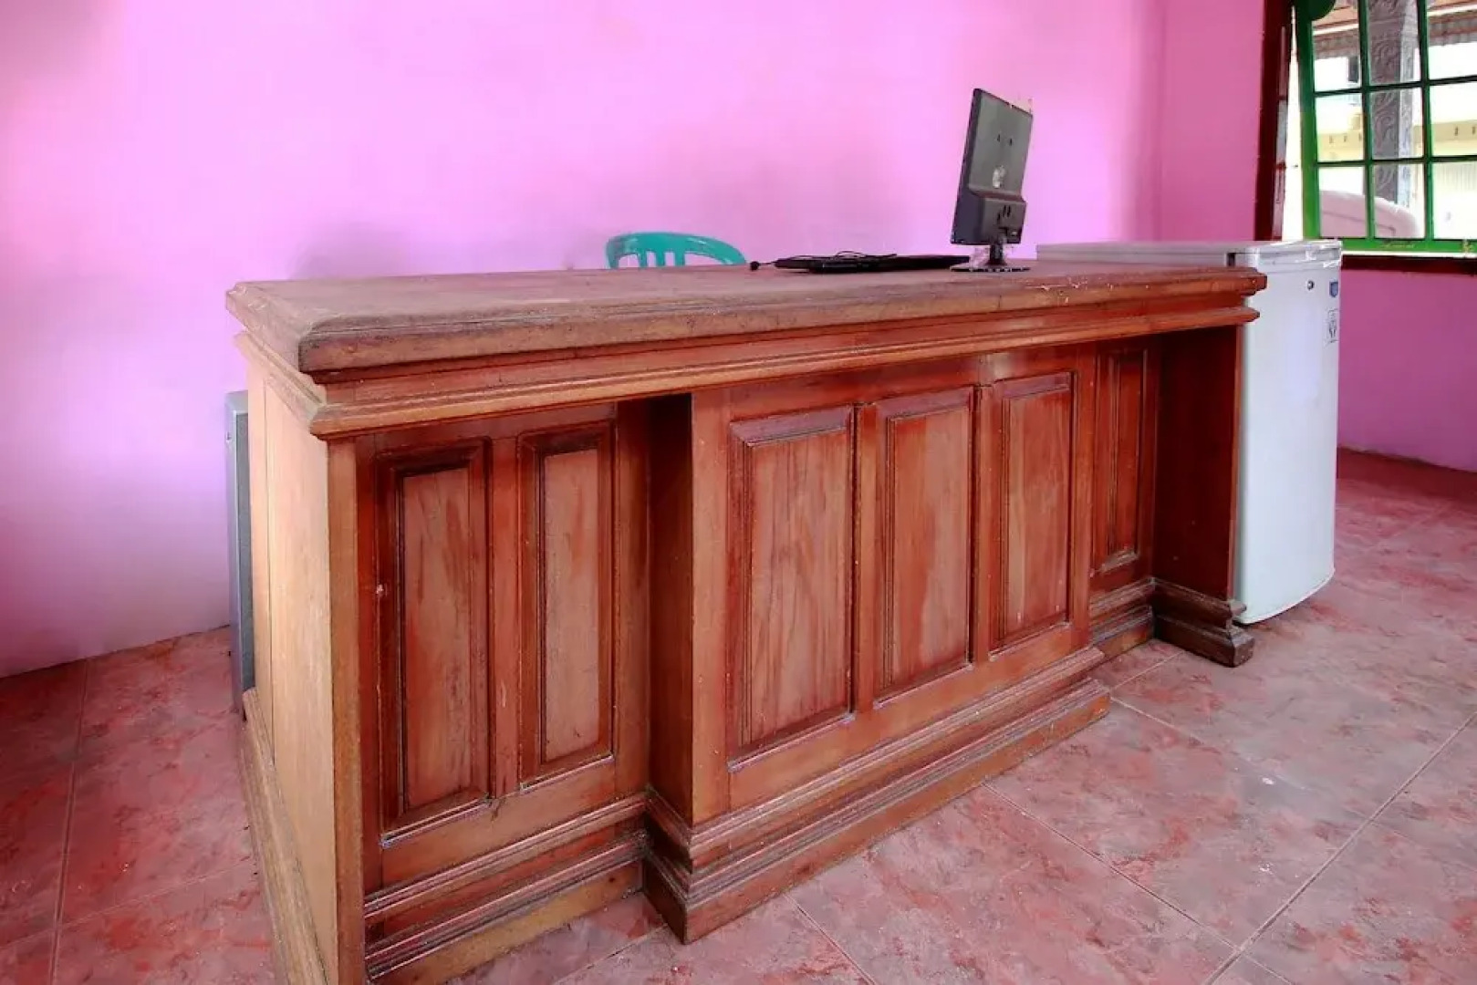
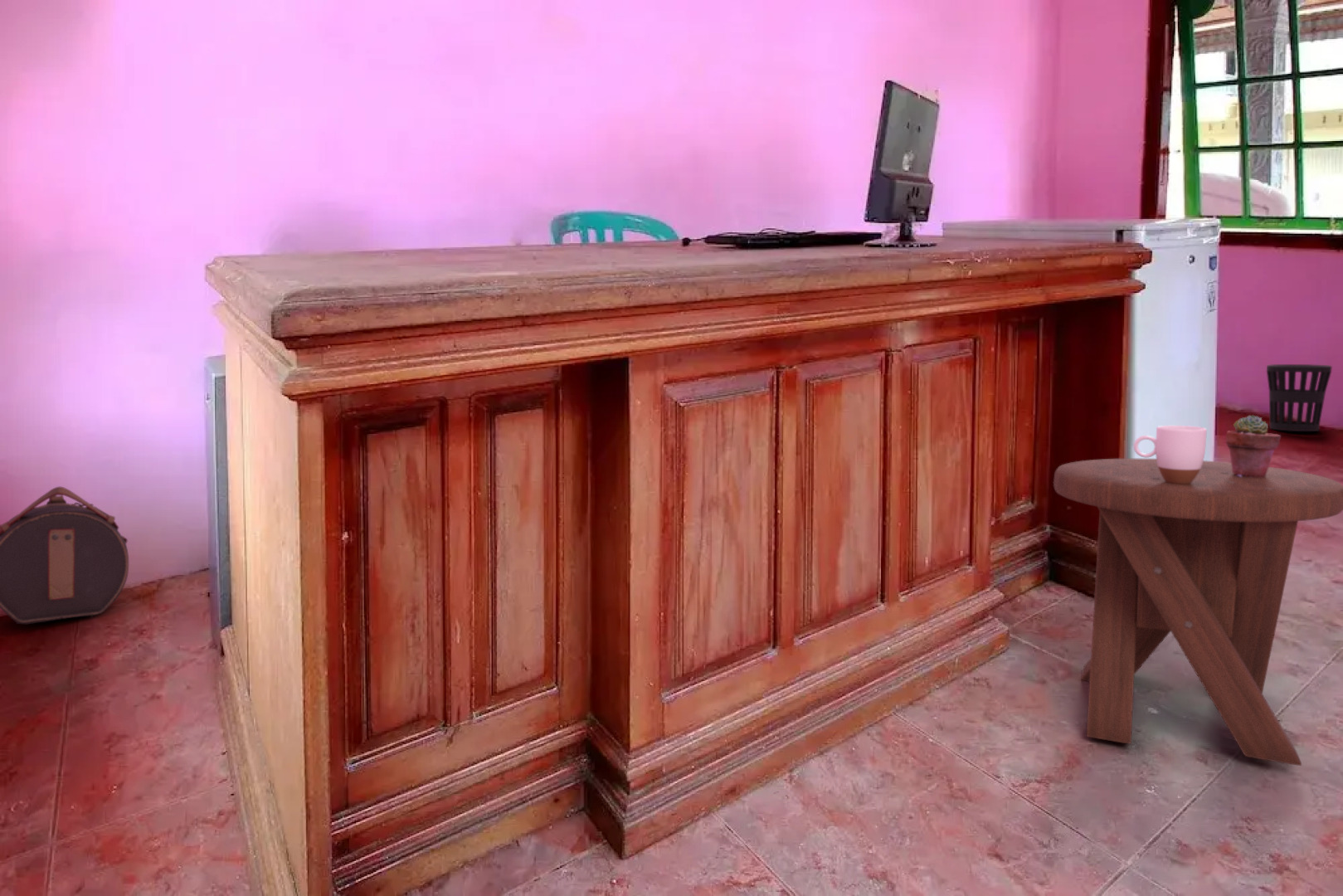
+ wastebasket [1266,363,1333,432]
+ potted succulent [1225,414,1282,478]
+ hat box [0,486,129,625]
+ mug [1133,425,1208,485]
+ music stool [1053,458,1343,767]
